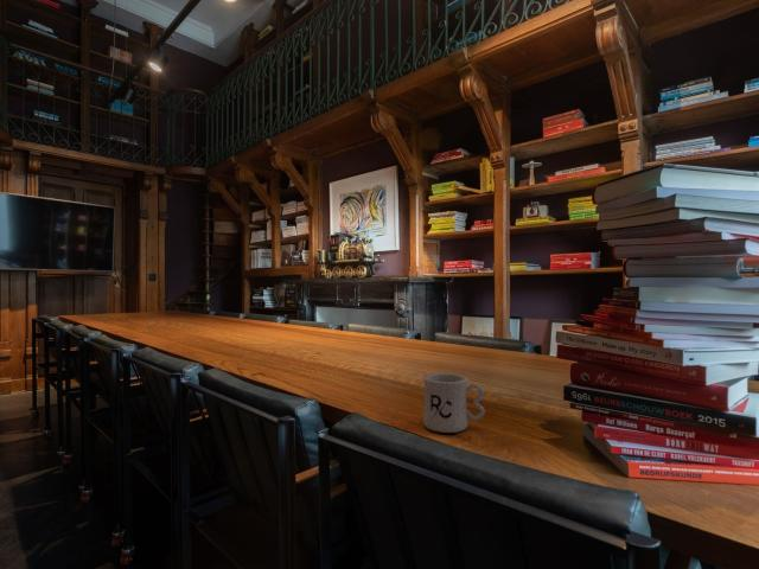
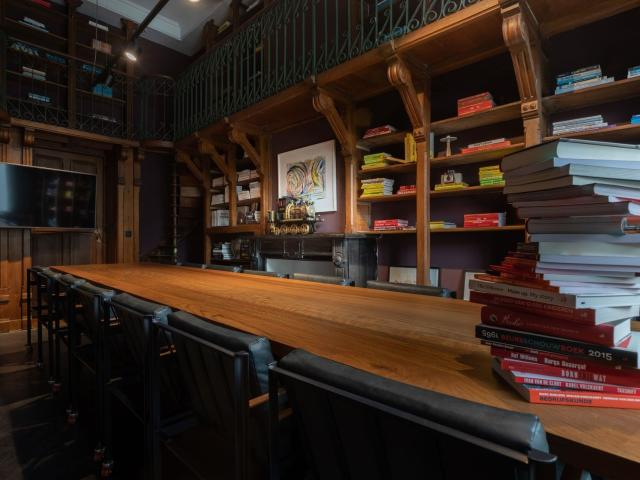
- mug [422,372,486,434]
